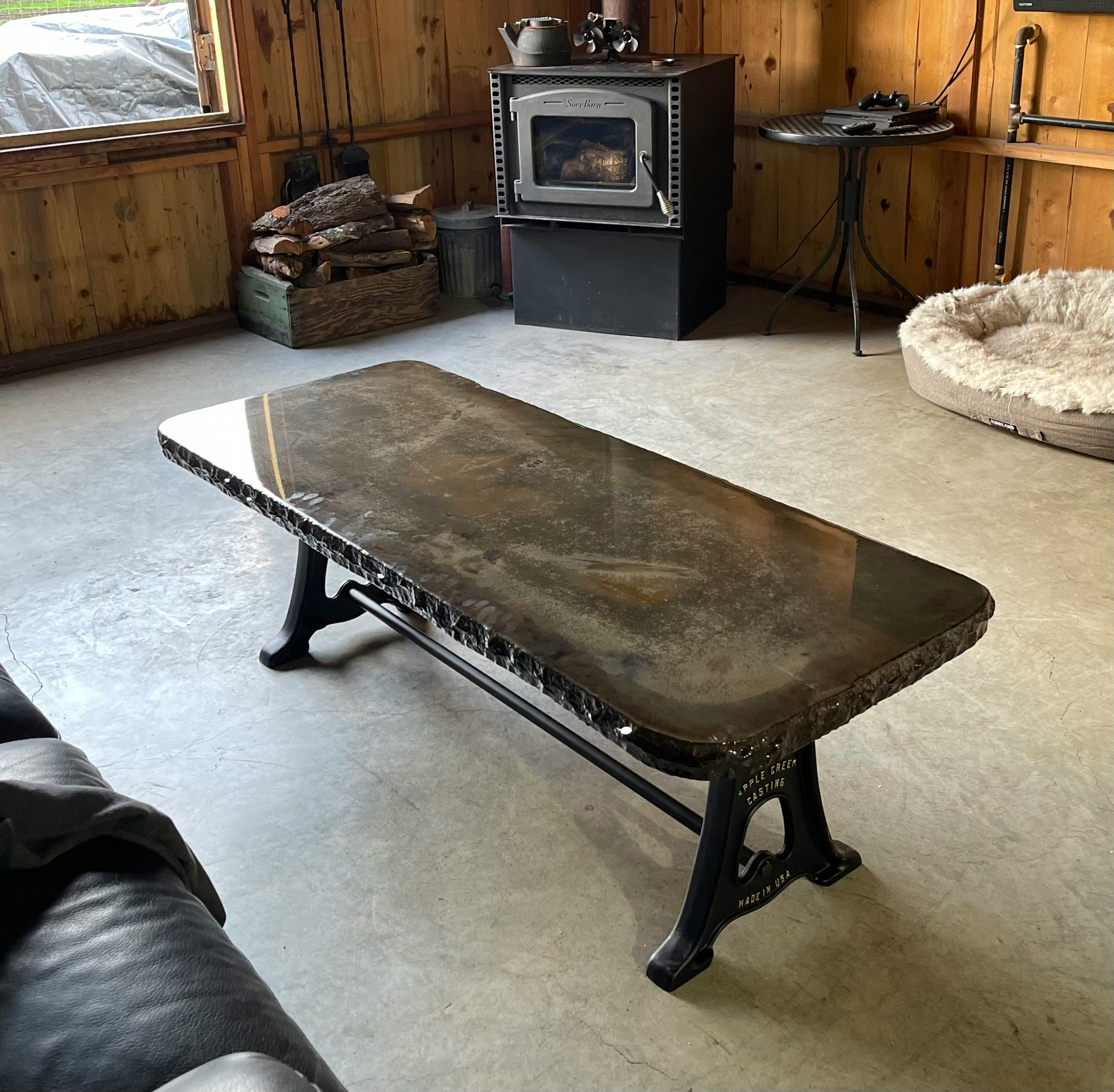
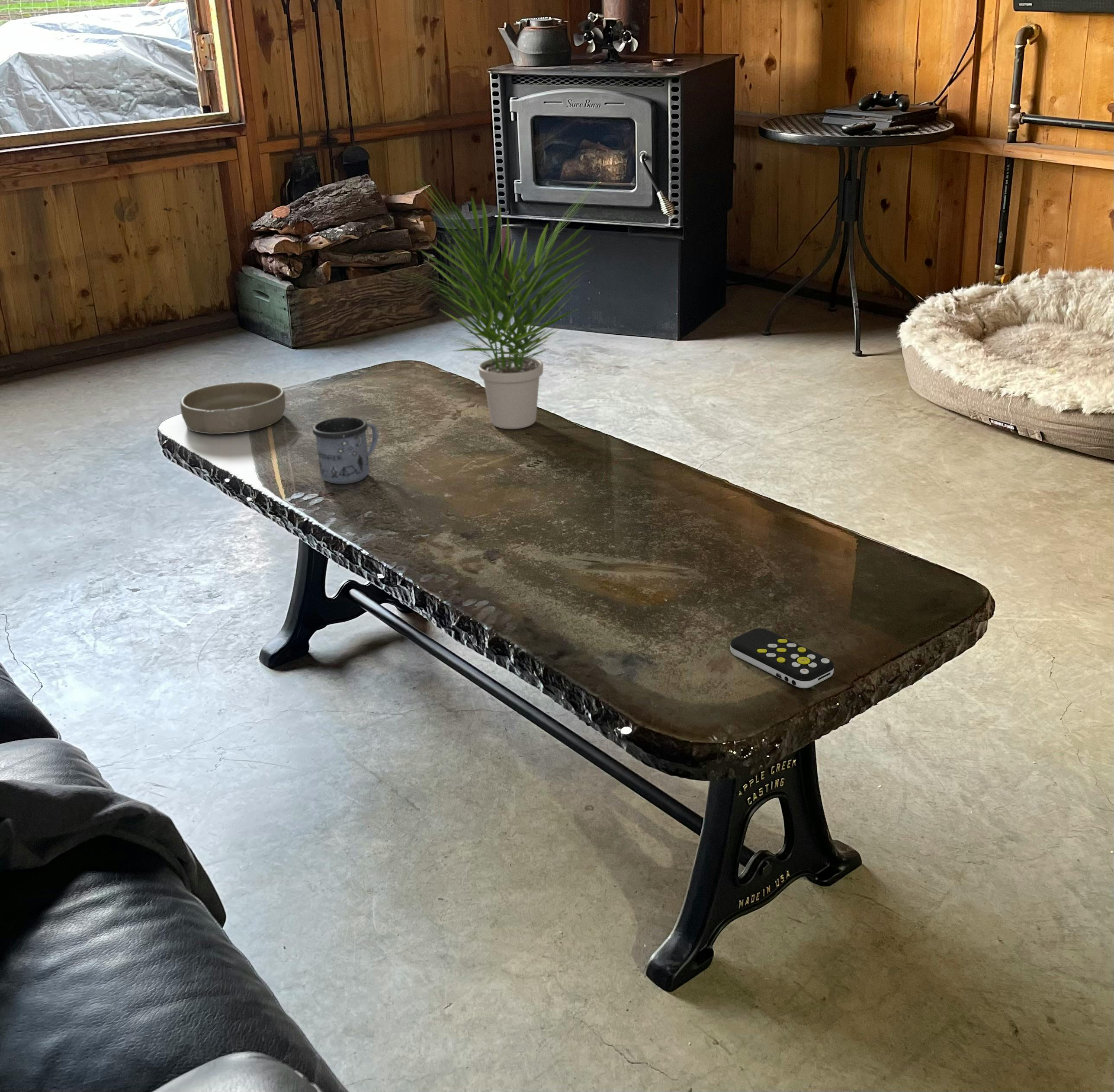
+ potted plant [383,174,608,429]
+ mug [312,416,378,484]
+ remote control [730,628,835,689]
+ bowl [180,381,286,435]
